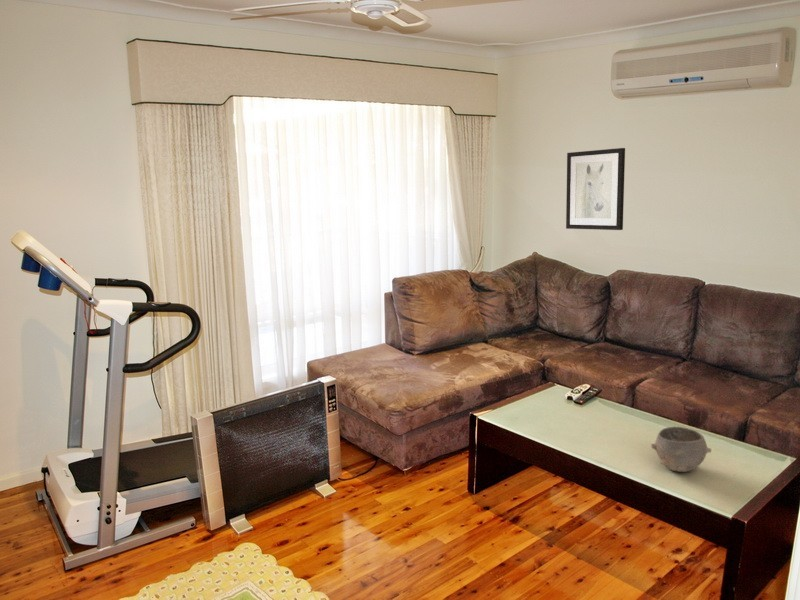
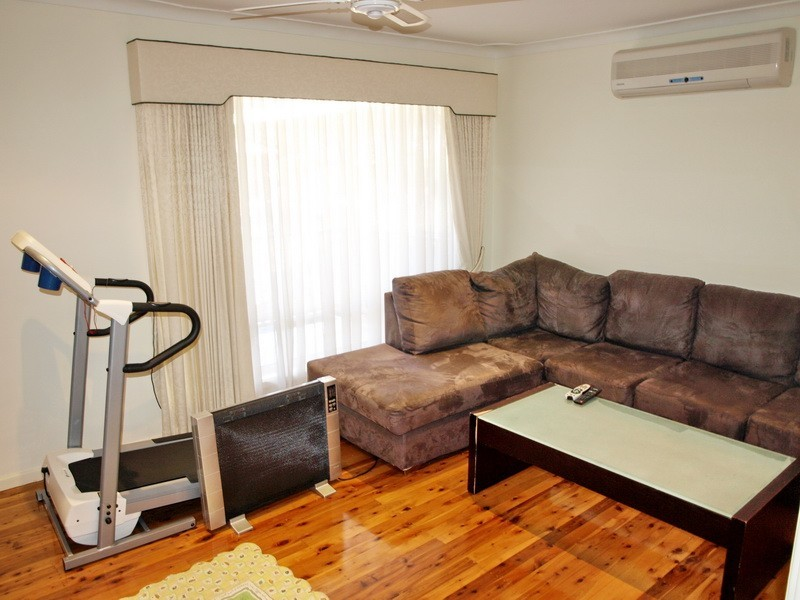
- wall art [565,147,626,231]
- bowl [650,426,712,473]
